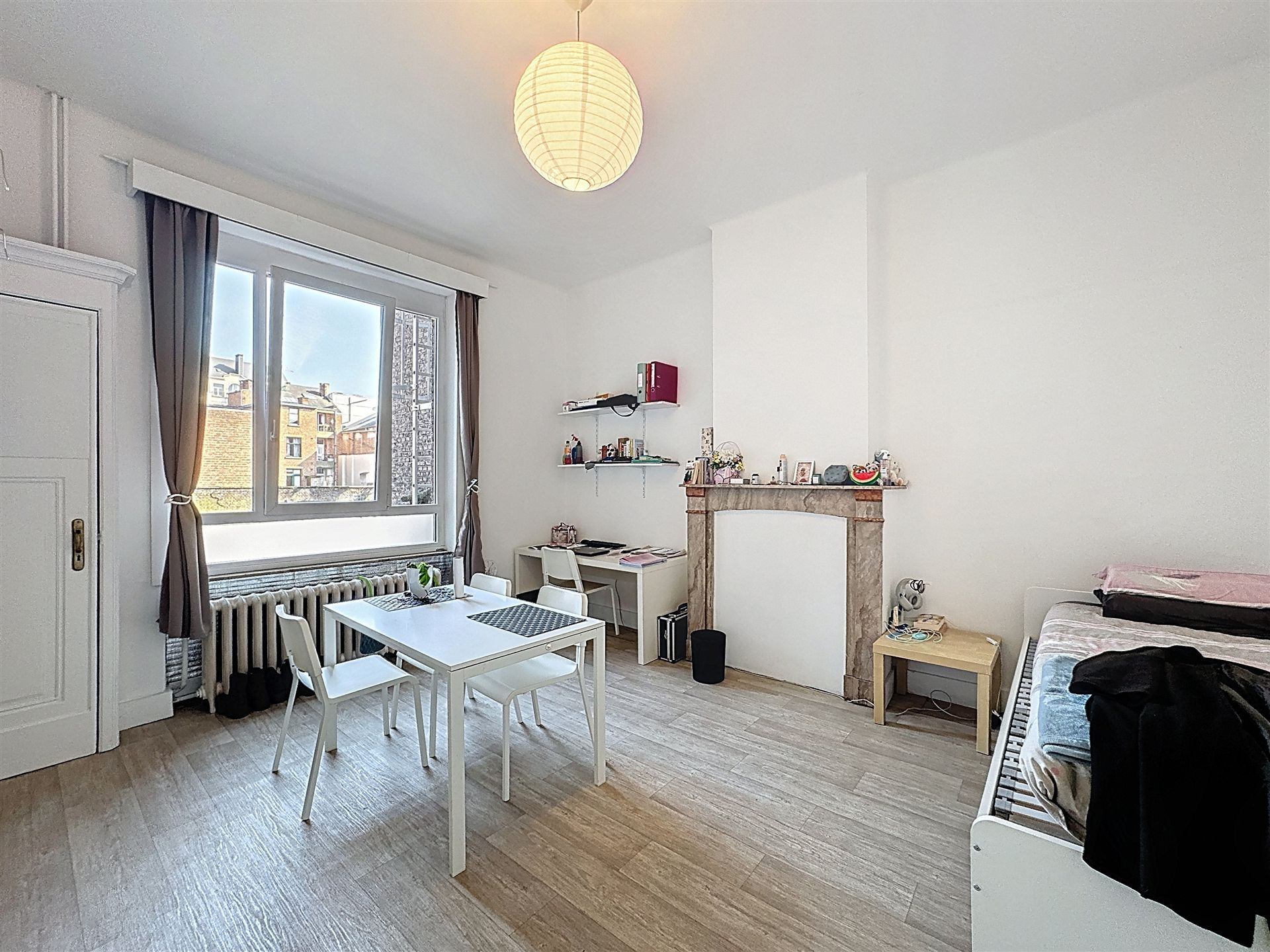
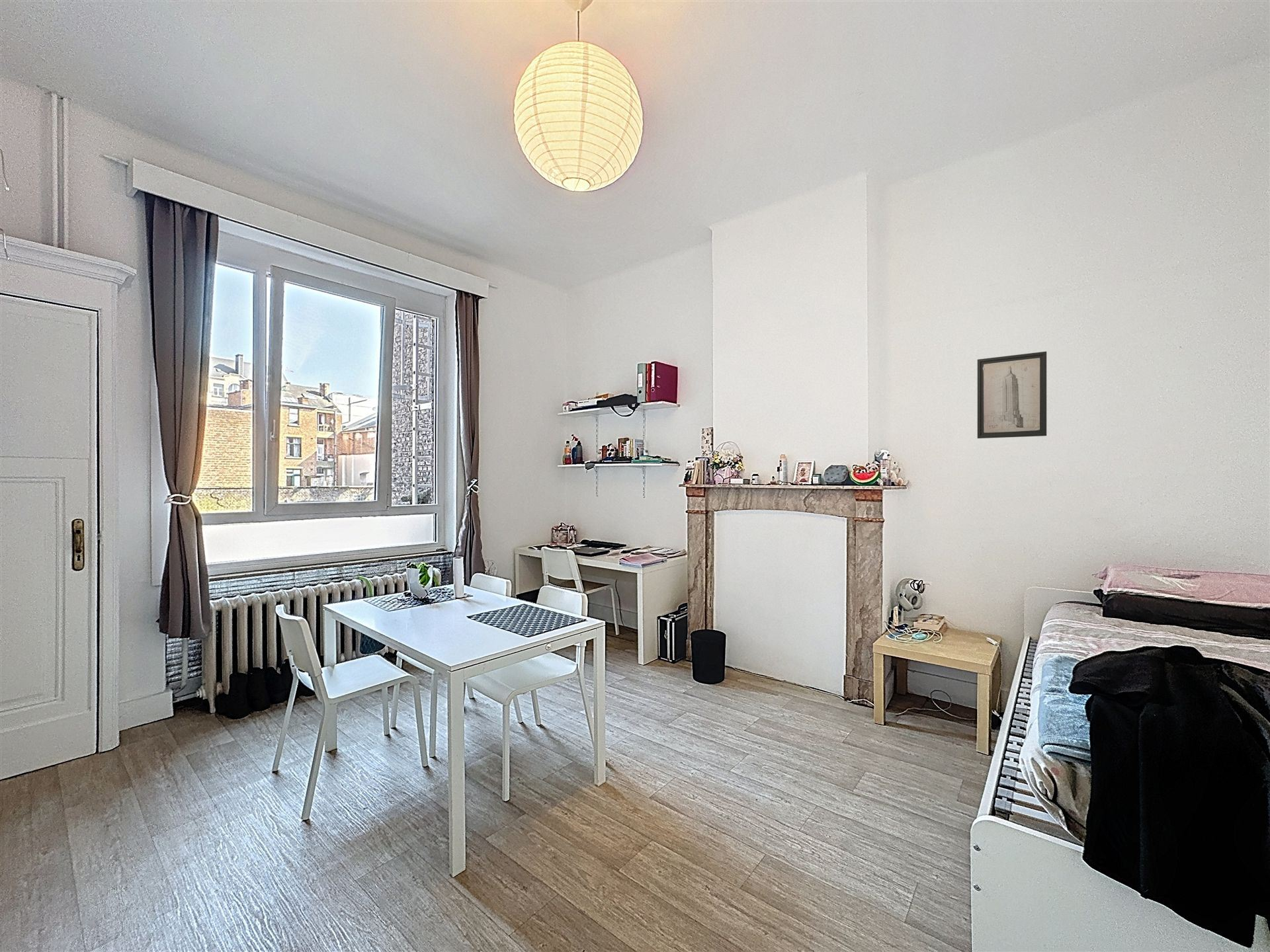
+ wall art [977,351,1047,439]
